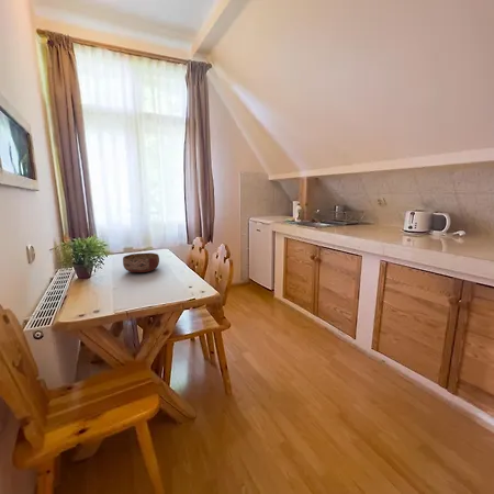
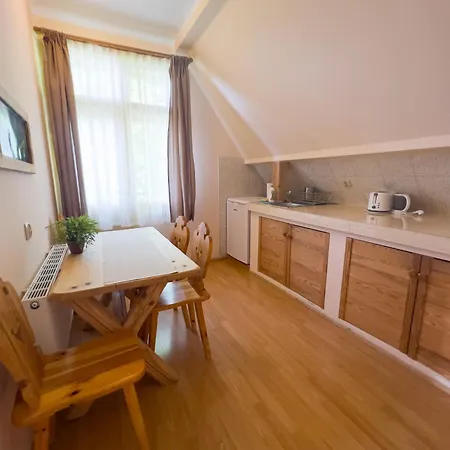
- bowl [122,251,160,273]
